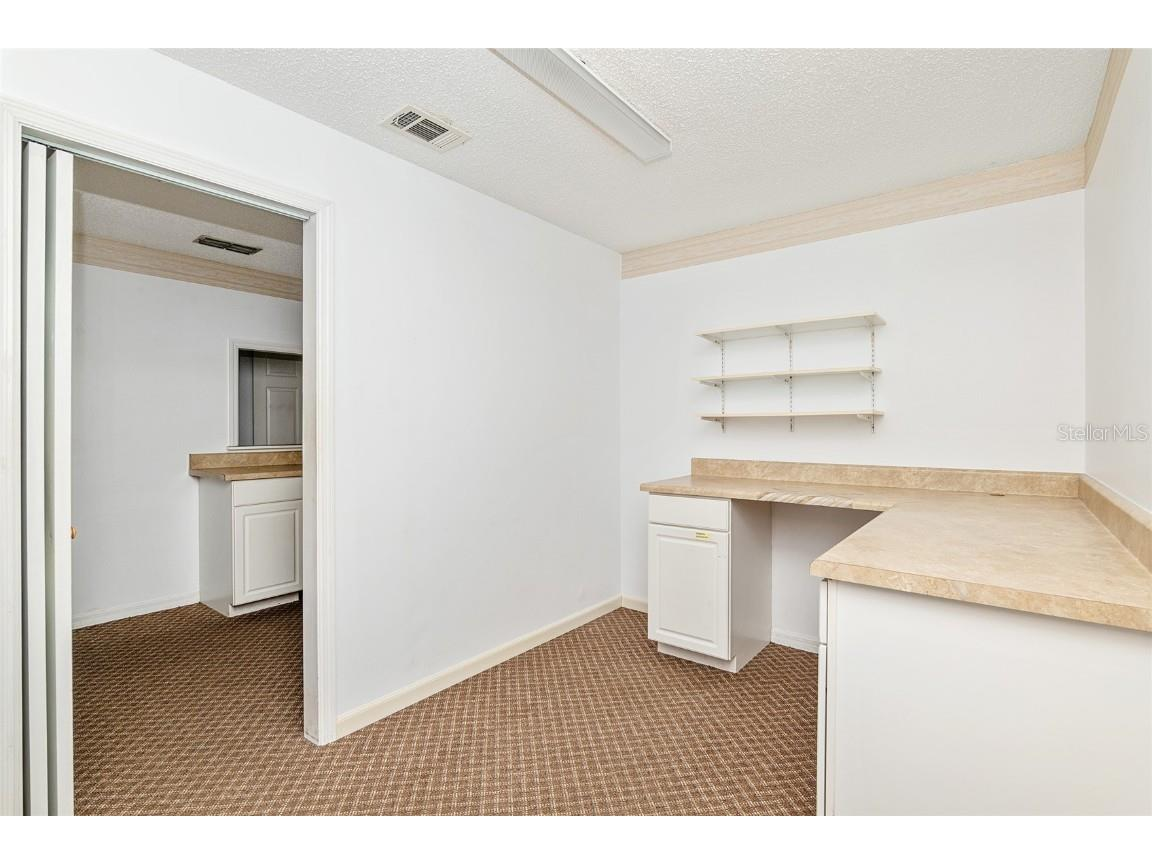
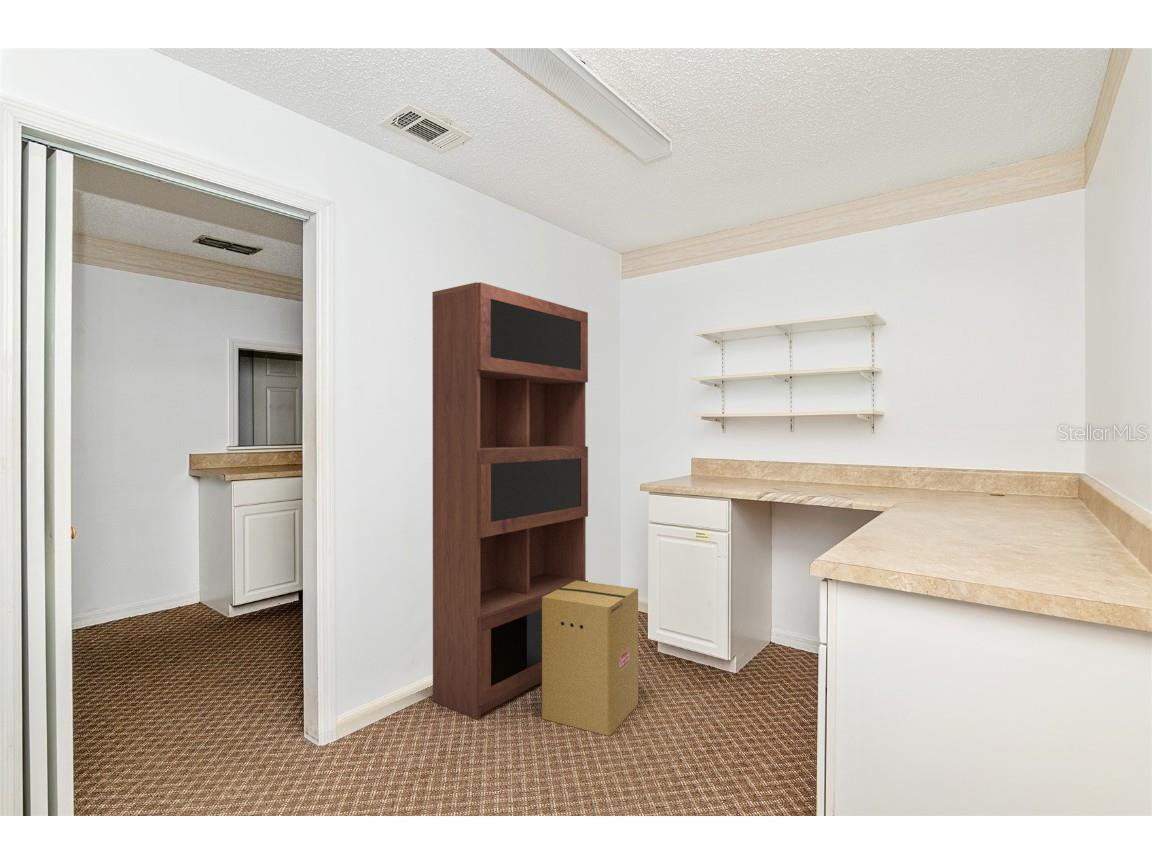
+ bookcase [431,281,589,720]
+ cardboard box [541,581,639,737]
